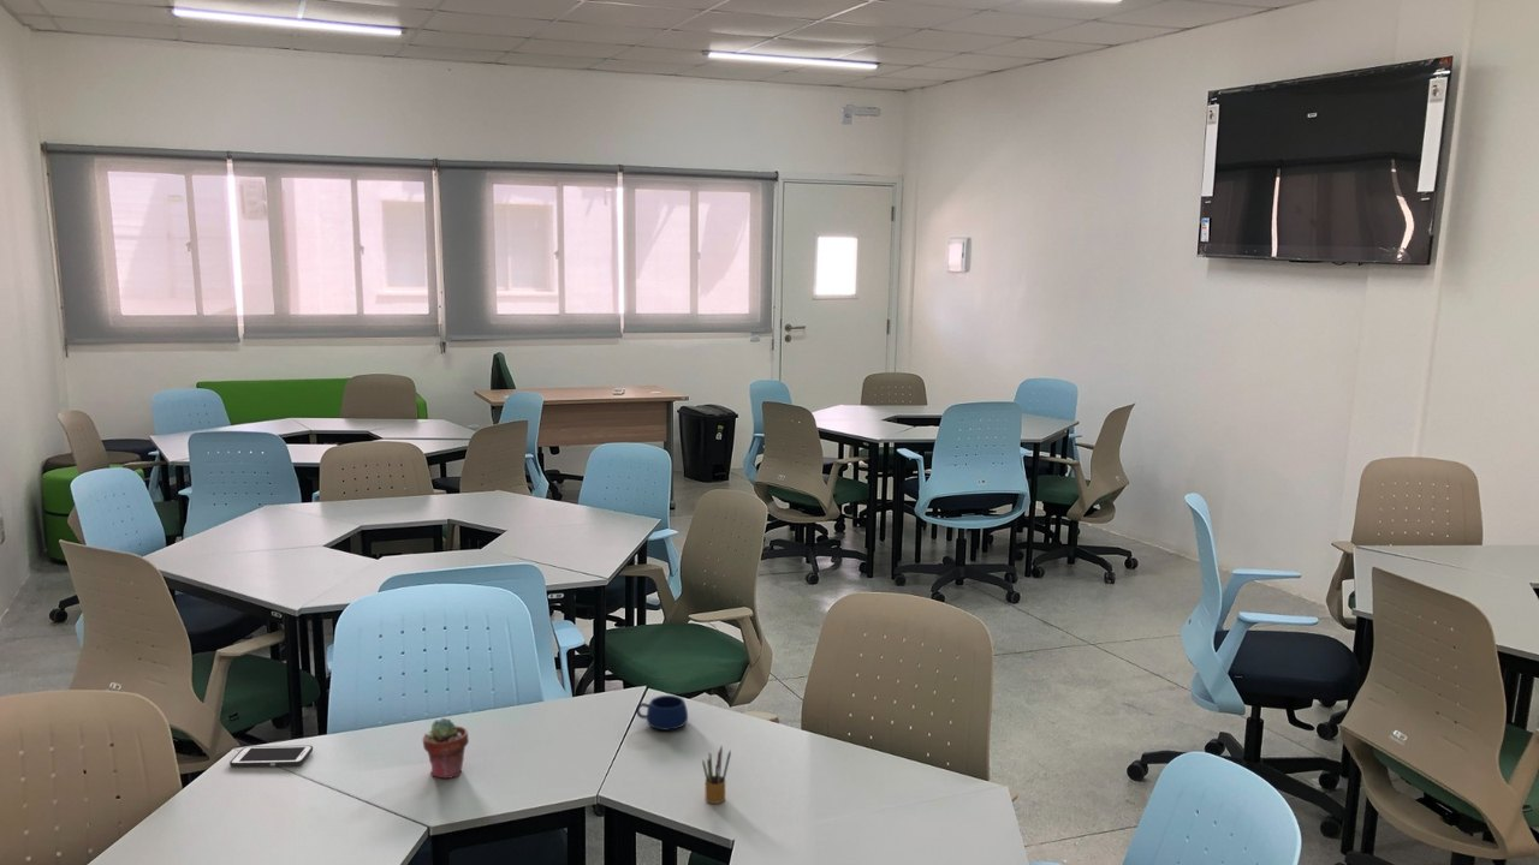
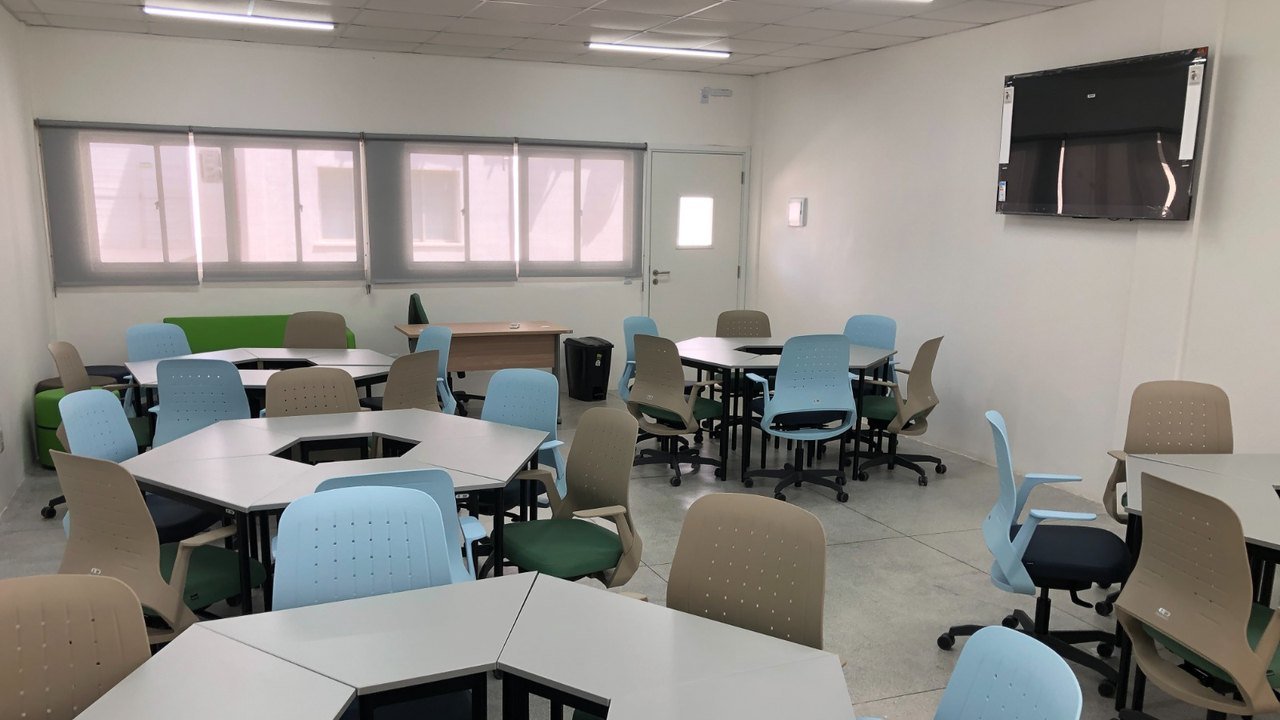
- cell phone [228,745,314,768]
- mug [635,694,689,732]
- potted succulent [422,717,470,780]
- pencil box [701,745,732,805]
